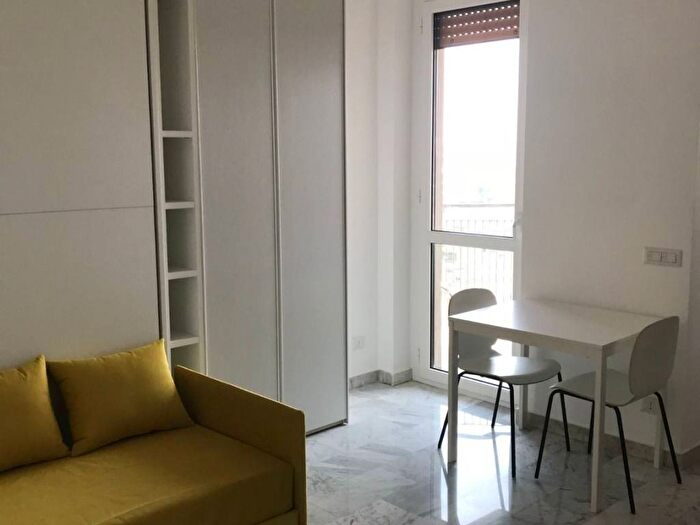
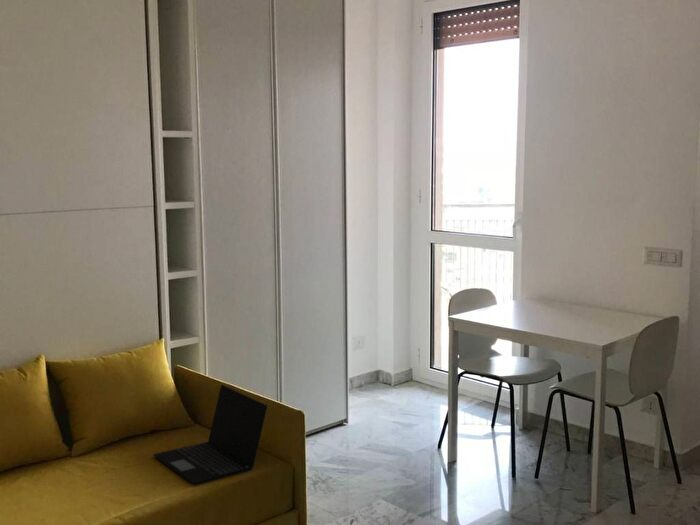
+ laptop [153,384,268,486]
